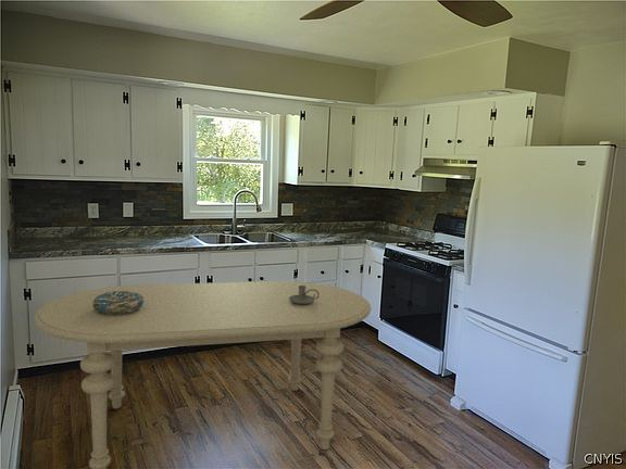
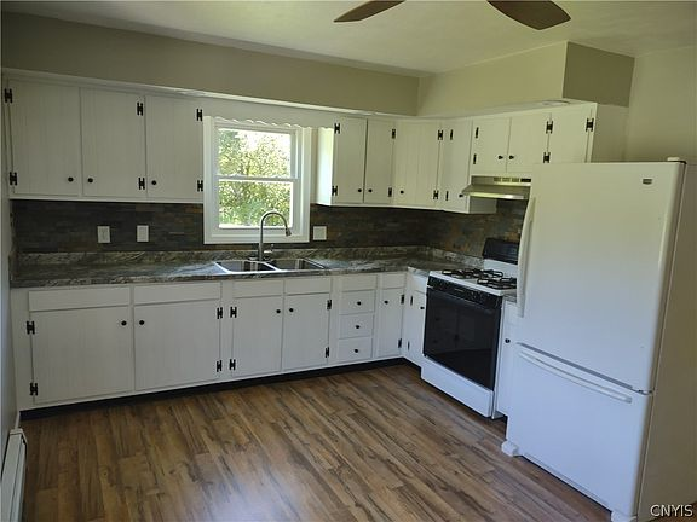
- decorative bowl [92,291,145,315]
- dining table [33,280,372,469]
- candle holder [289,286,320,304]
